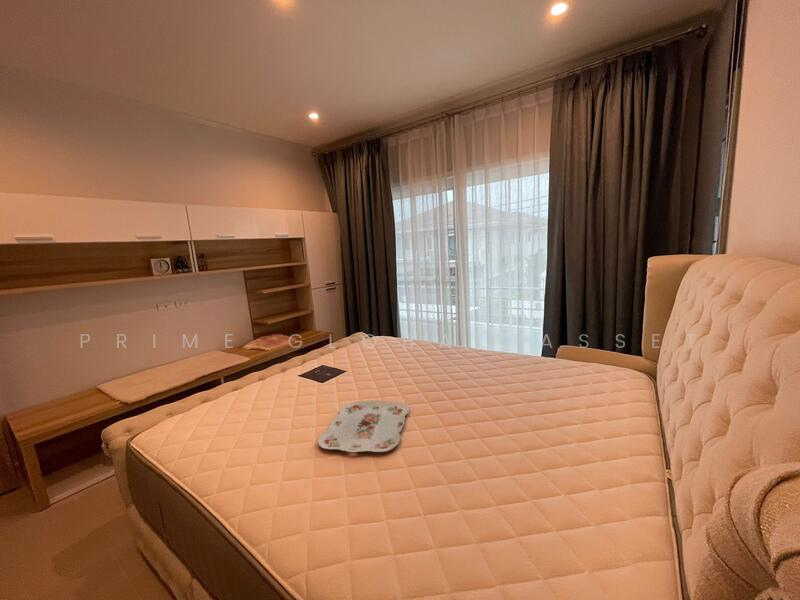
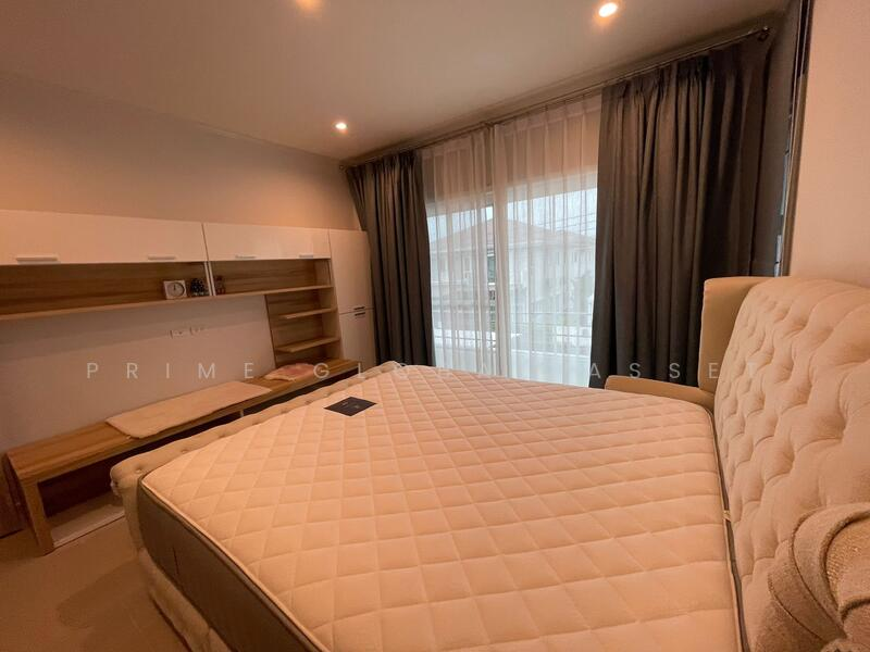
- serving tray [317,399,410,454]
